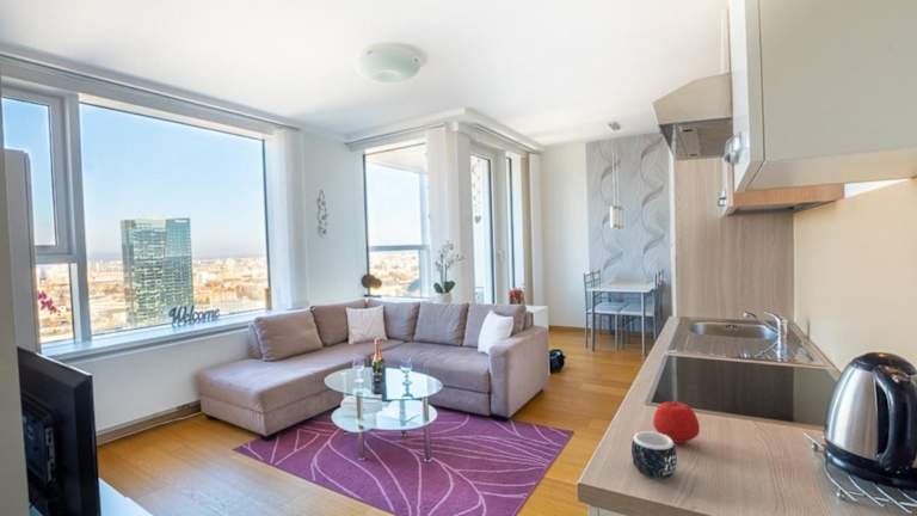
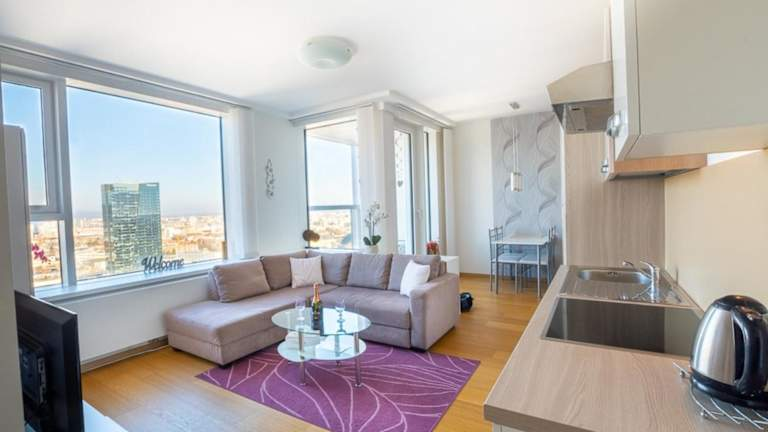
- apple [652,399,701,444]
- mug [630,430,678,480]
